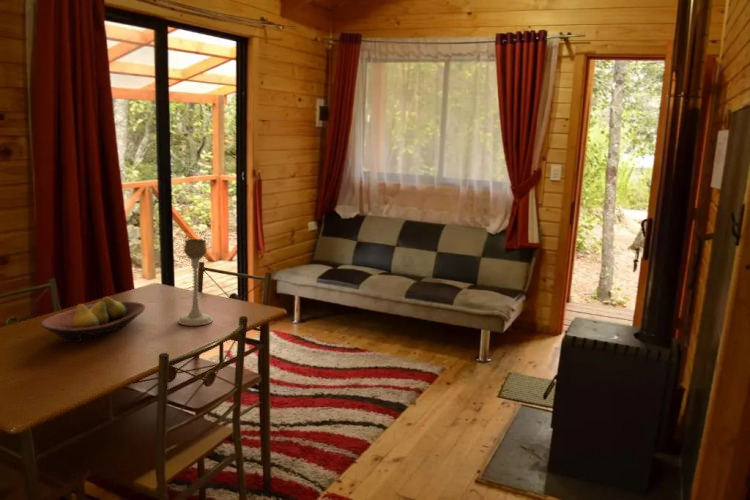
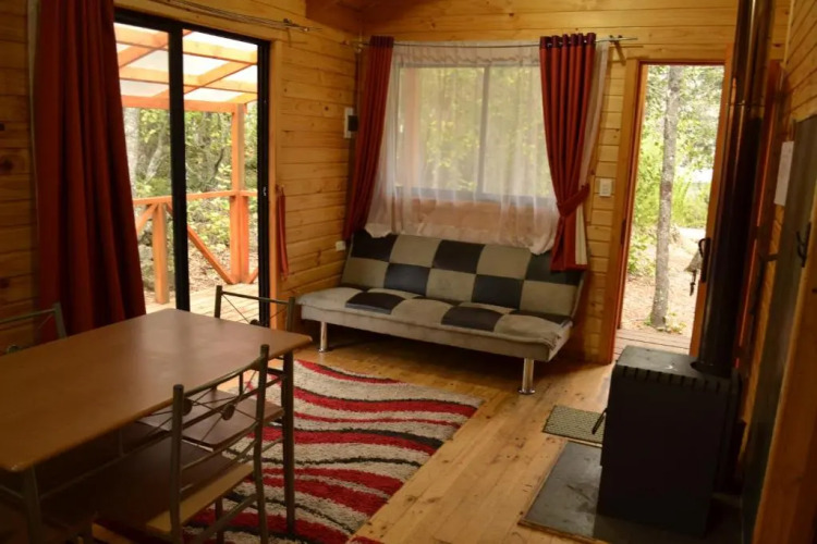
- fruit bowl [39,296,146,343]
- candle holder [177,238,214,326]
